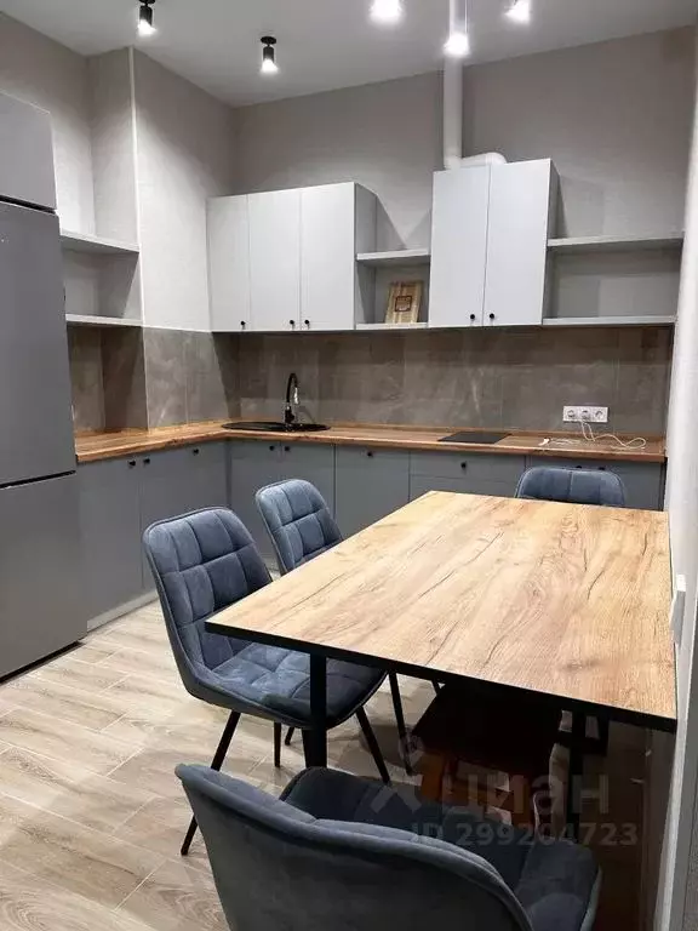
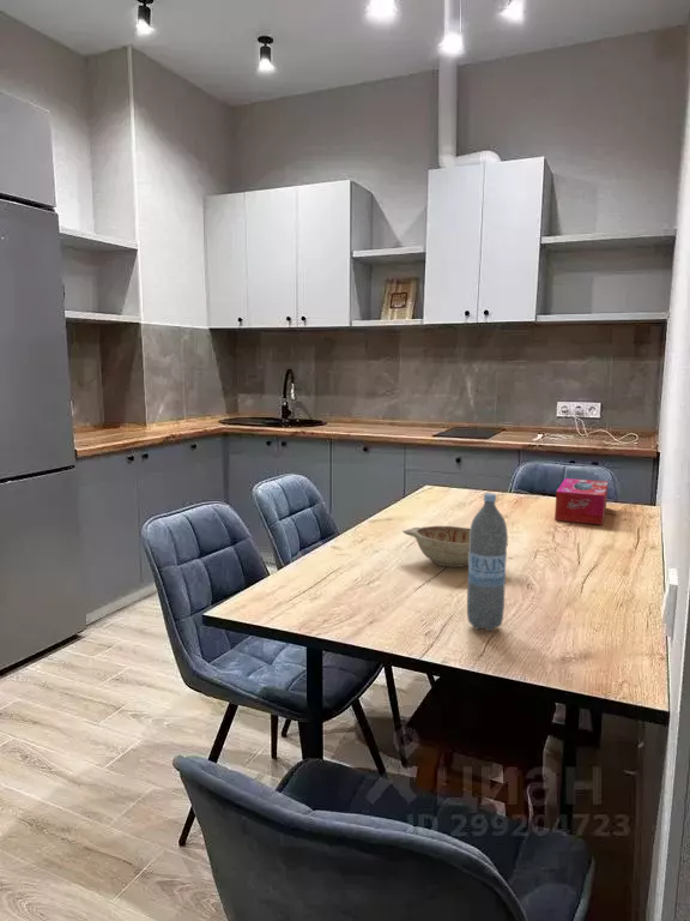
+ decorative bowl [401,525,509,568]
+ water bottle [466,492,509,632]
+ tissue box [553,477,610,526]
